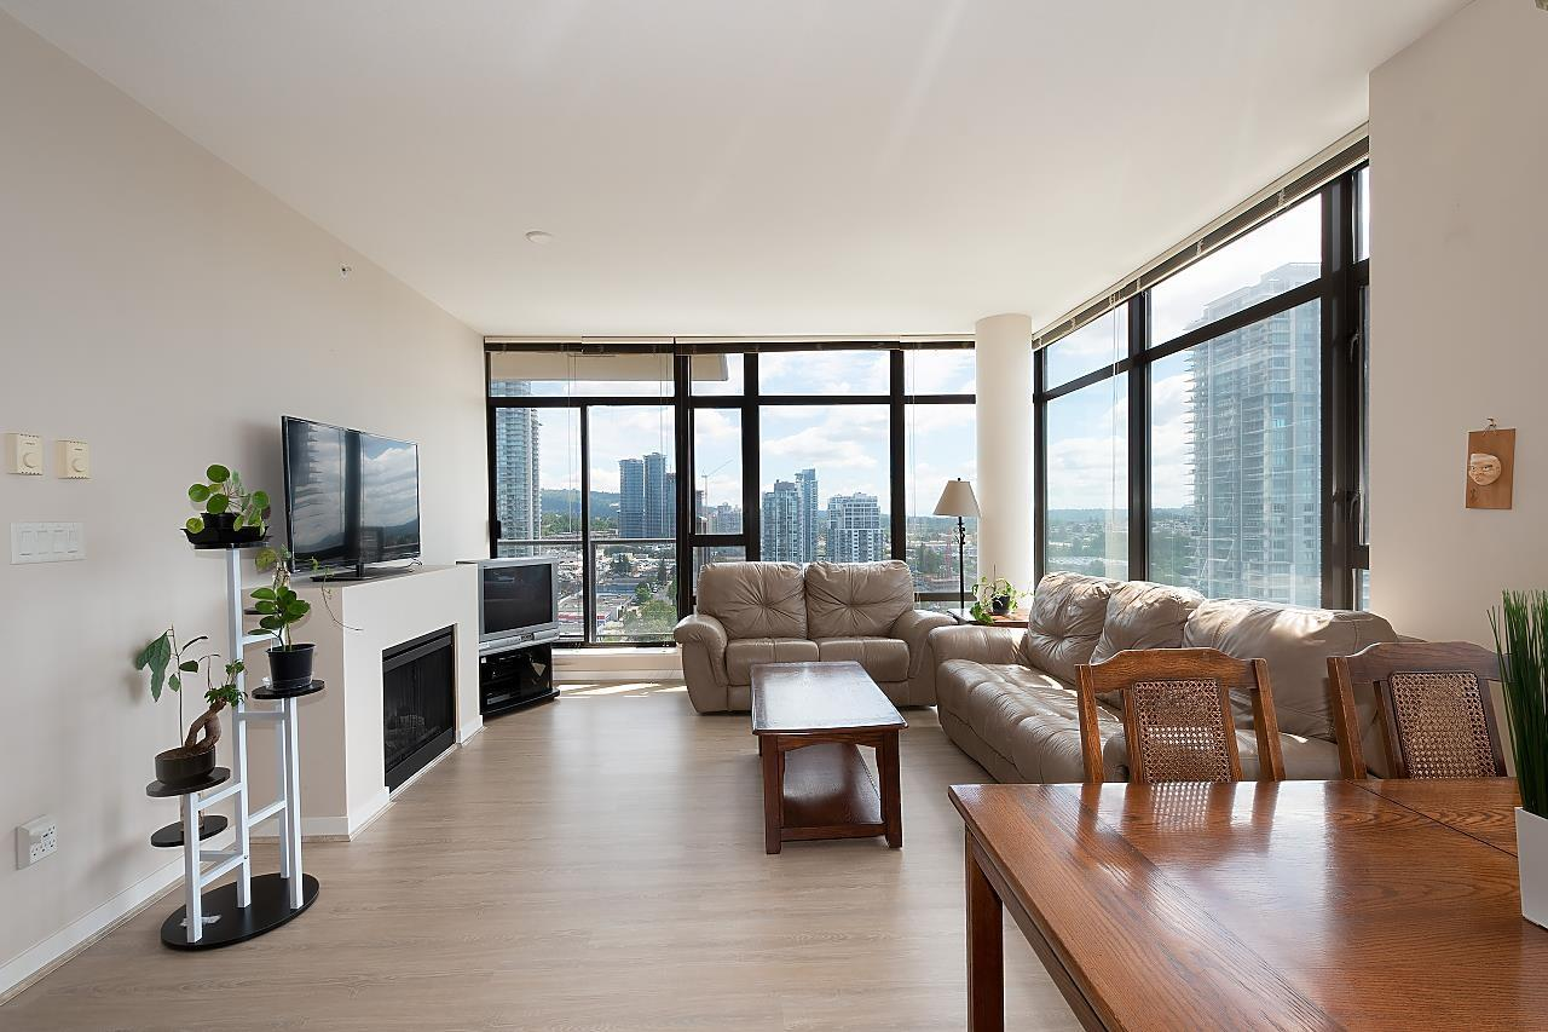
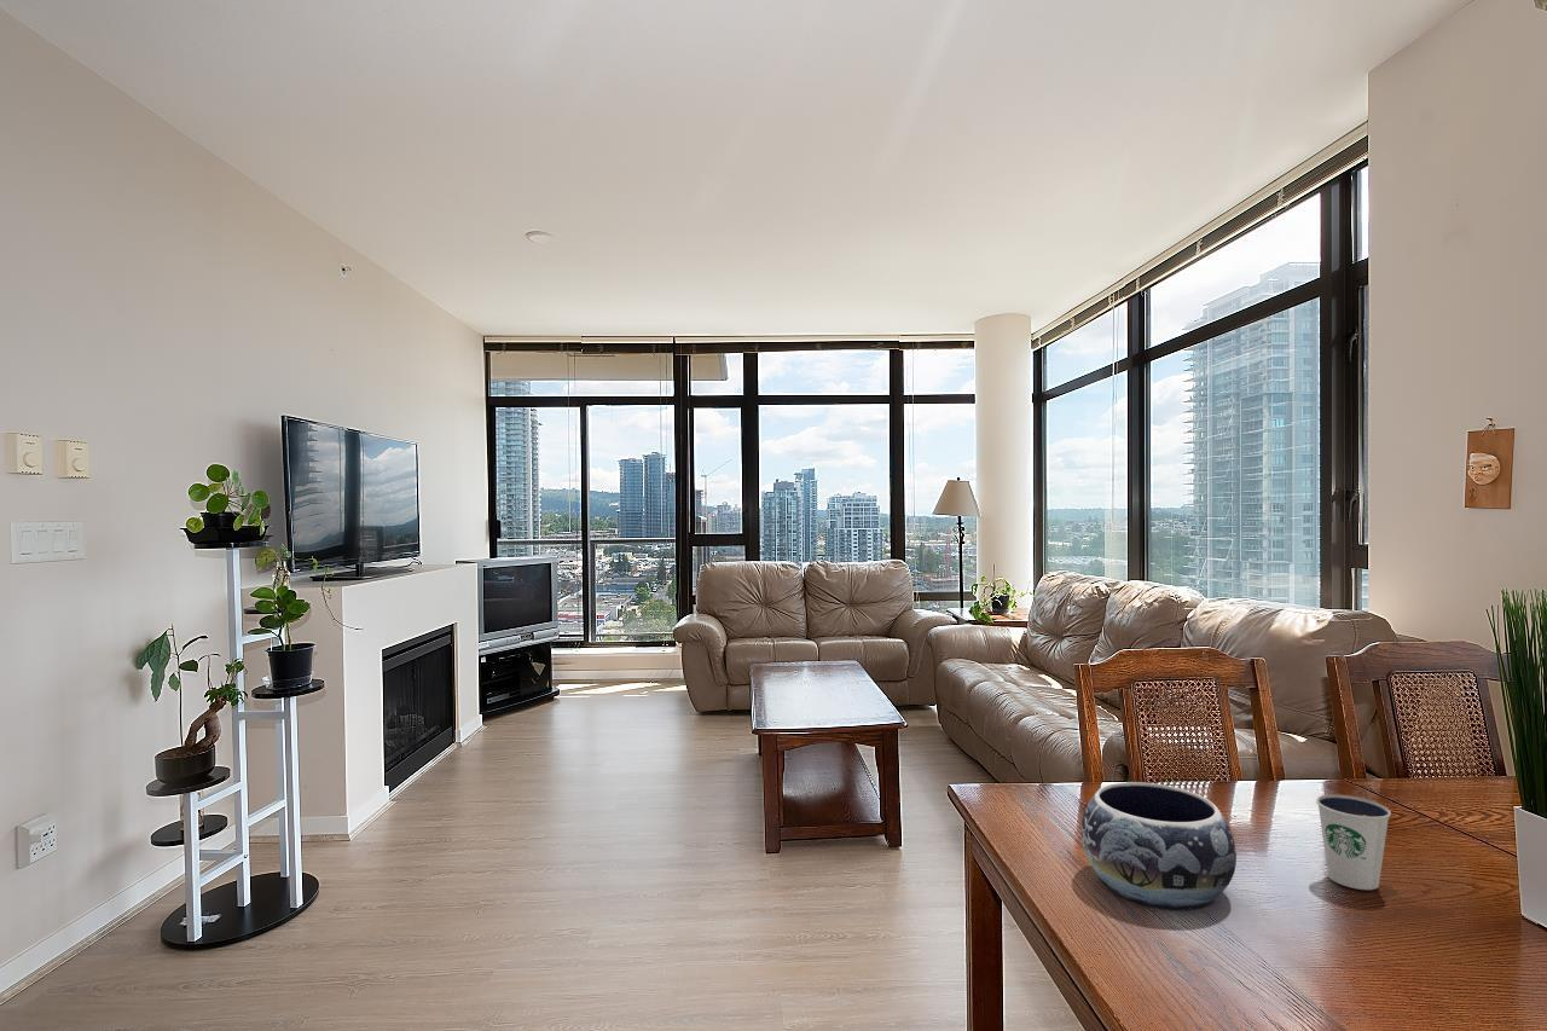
+ dixie cup [1315,794,1392,891]
+ decorative bowl [1080,781,1238,911]
